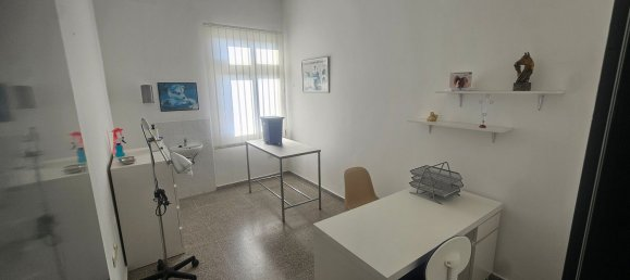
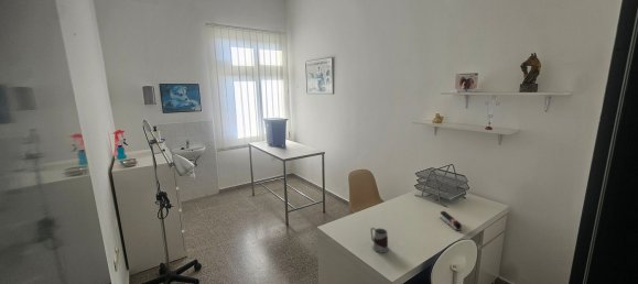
+ mug [369,227,390,253]
+ stapler [439,210,463,232]
